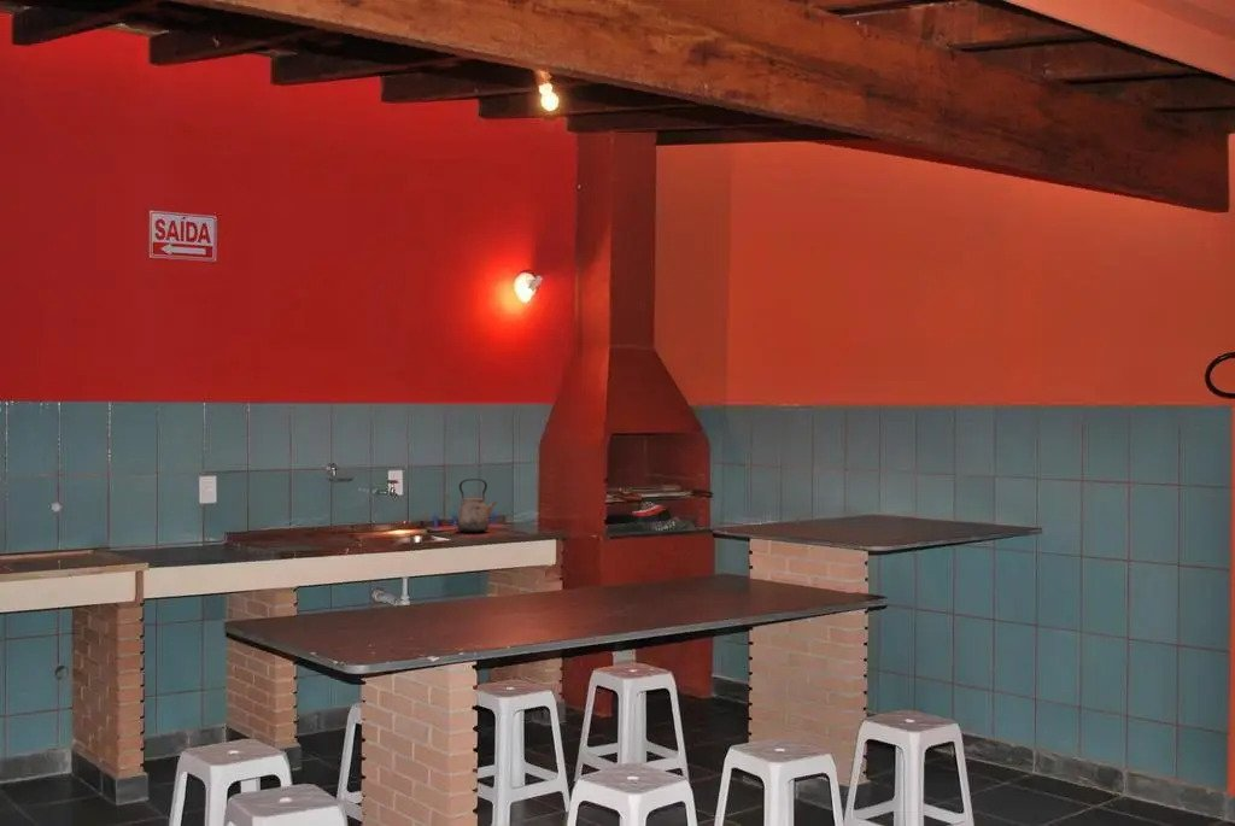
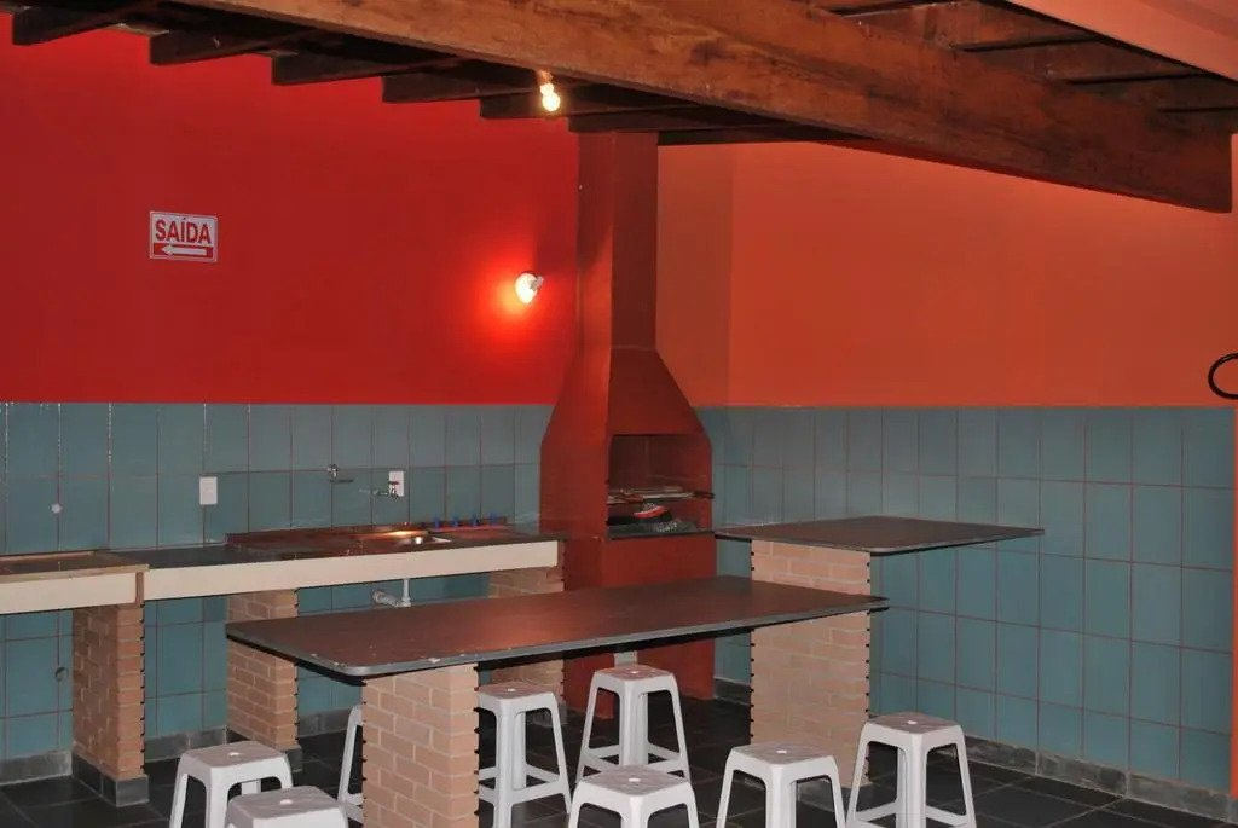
- kettle [456,478,498,534]
